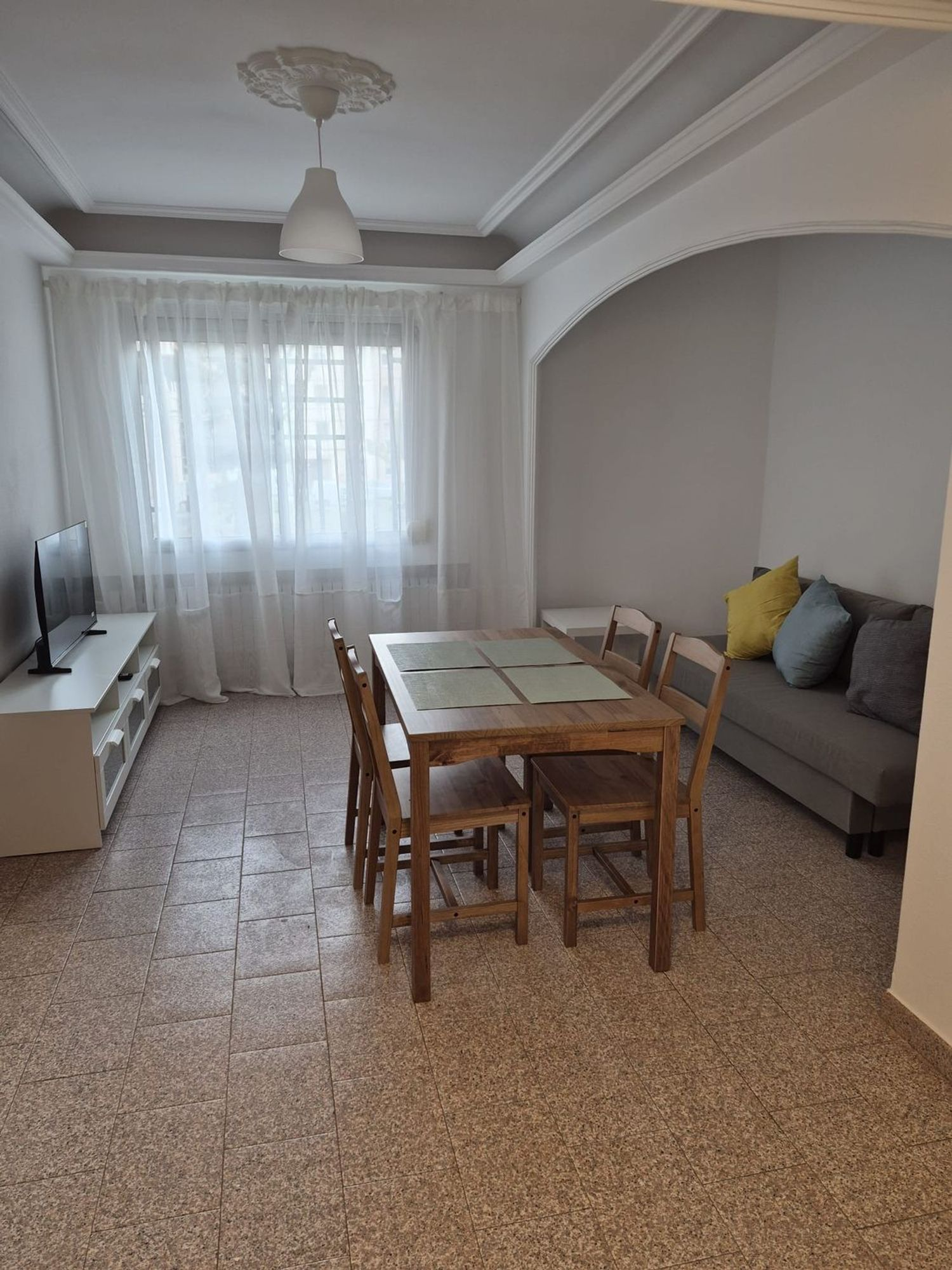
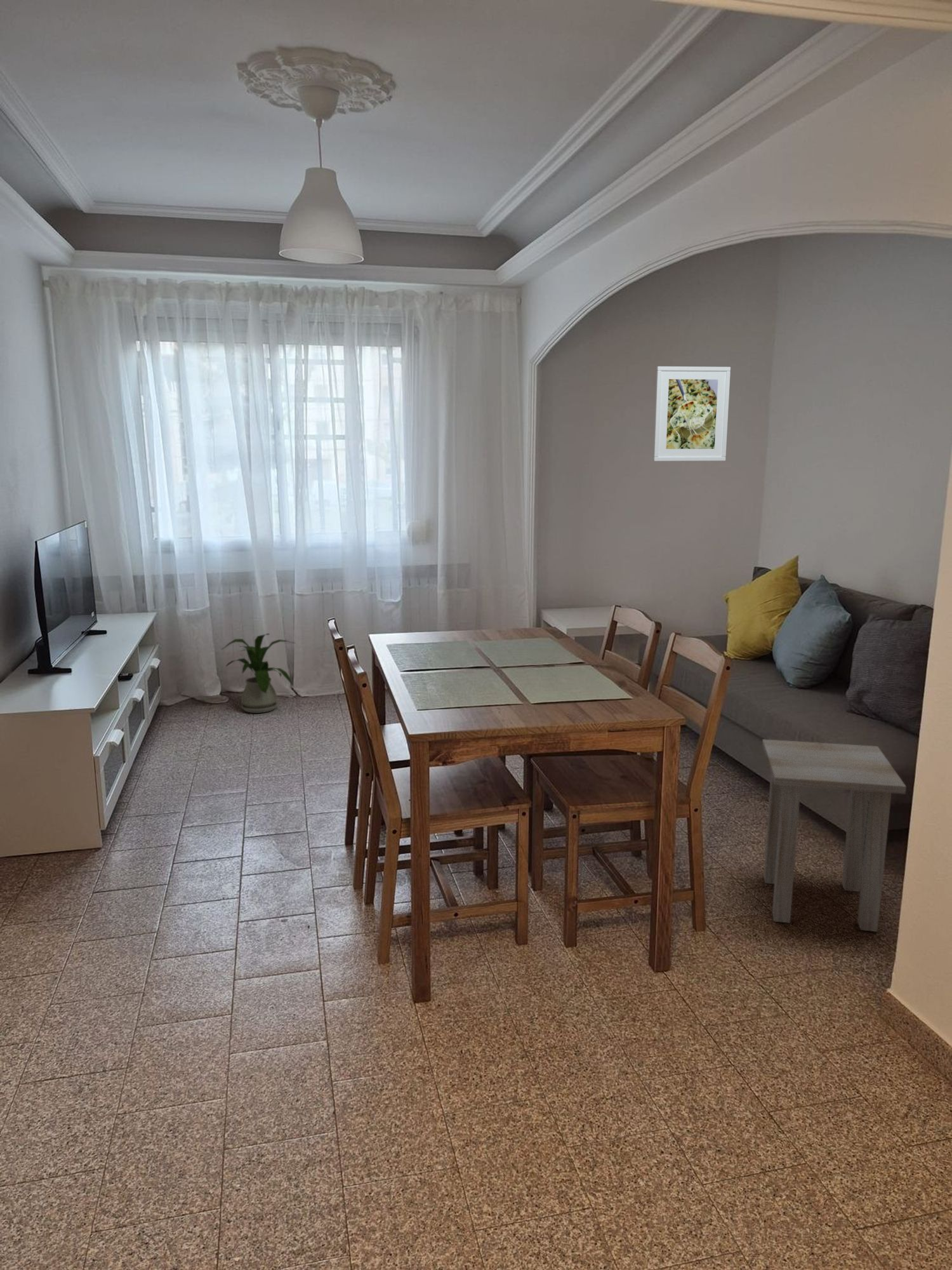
+ side table [762,739,907,932]
+ house plant [221,632,296,714]
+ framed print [652,366,731,462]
